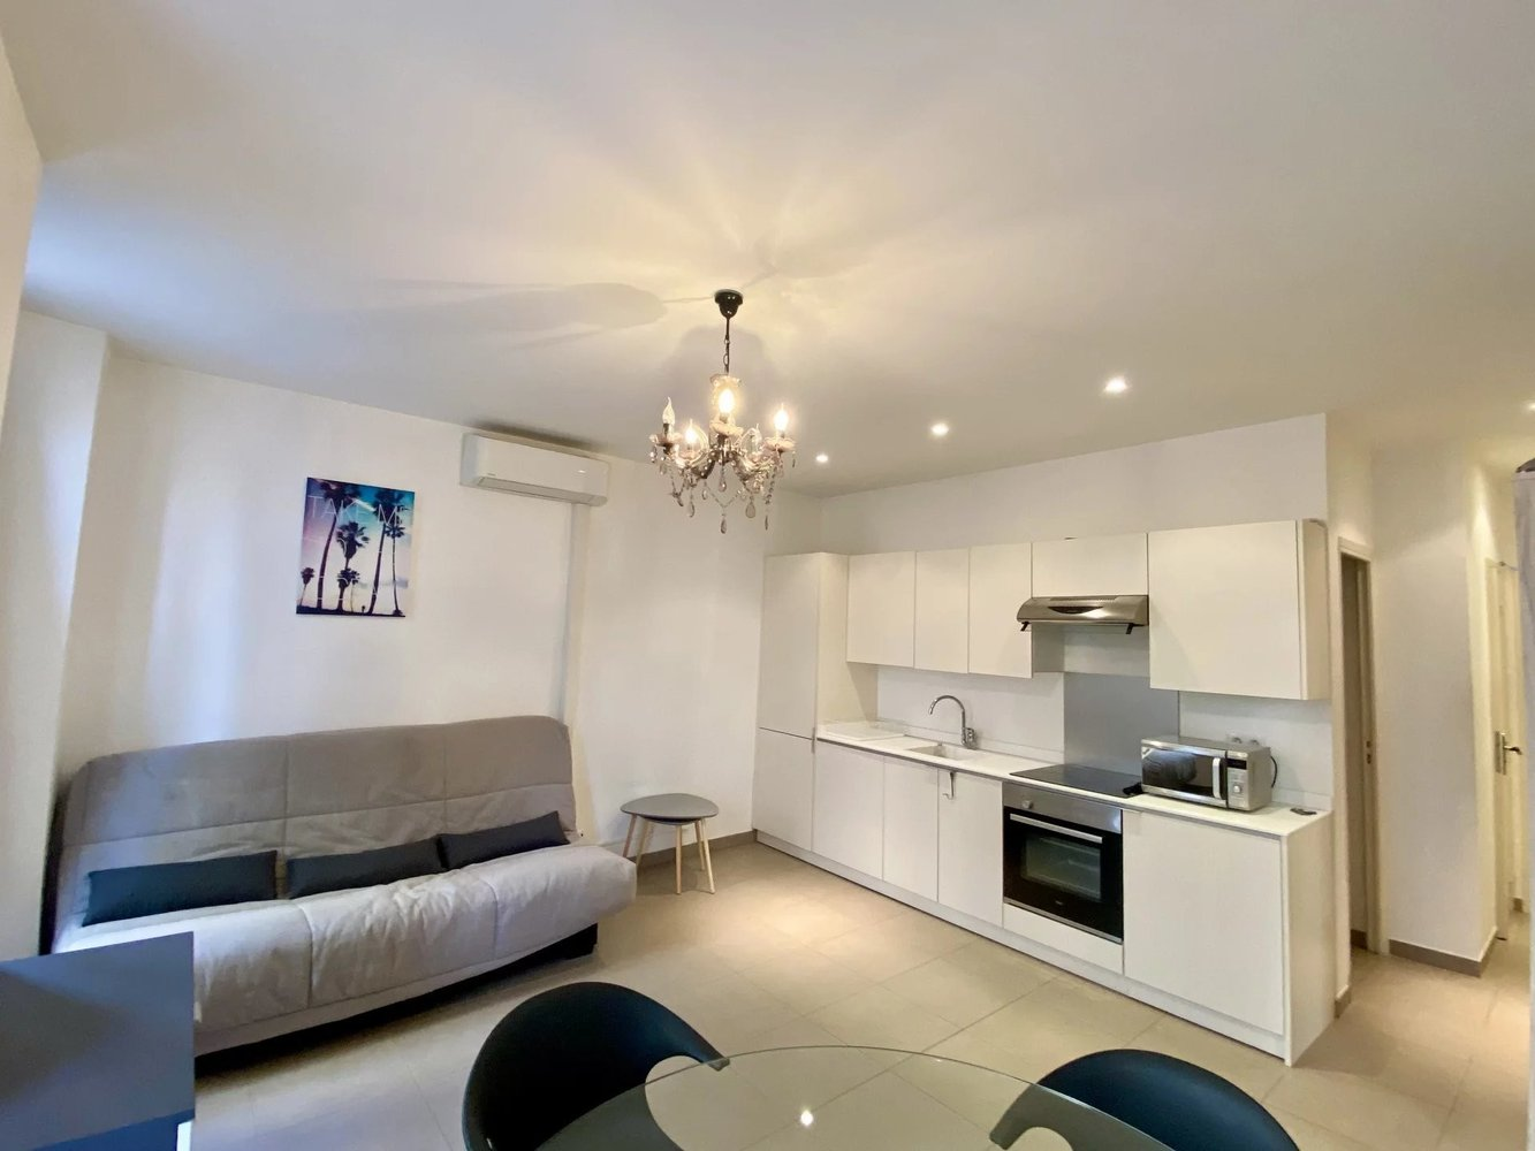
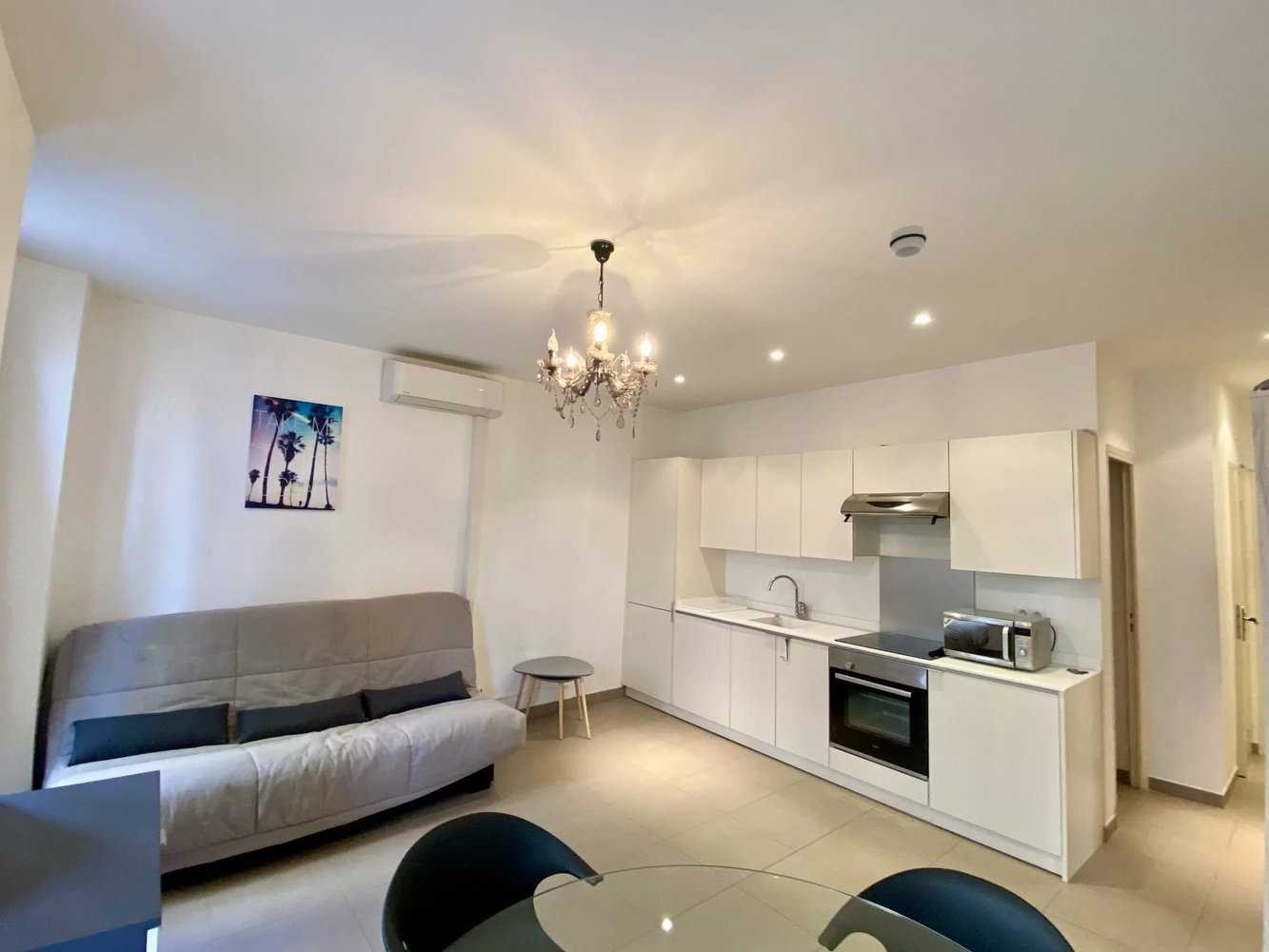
+ smoke detector [888,225,927,258]
